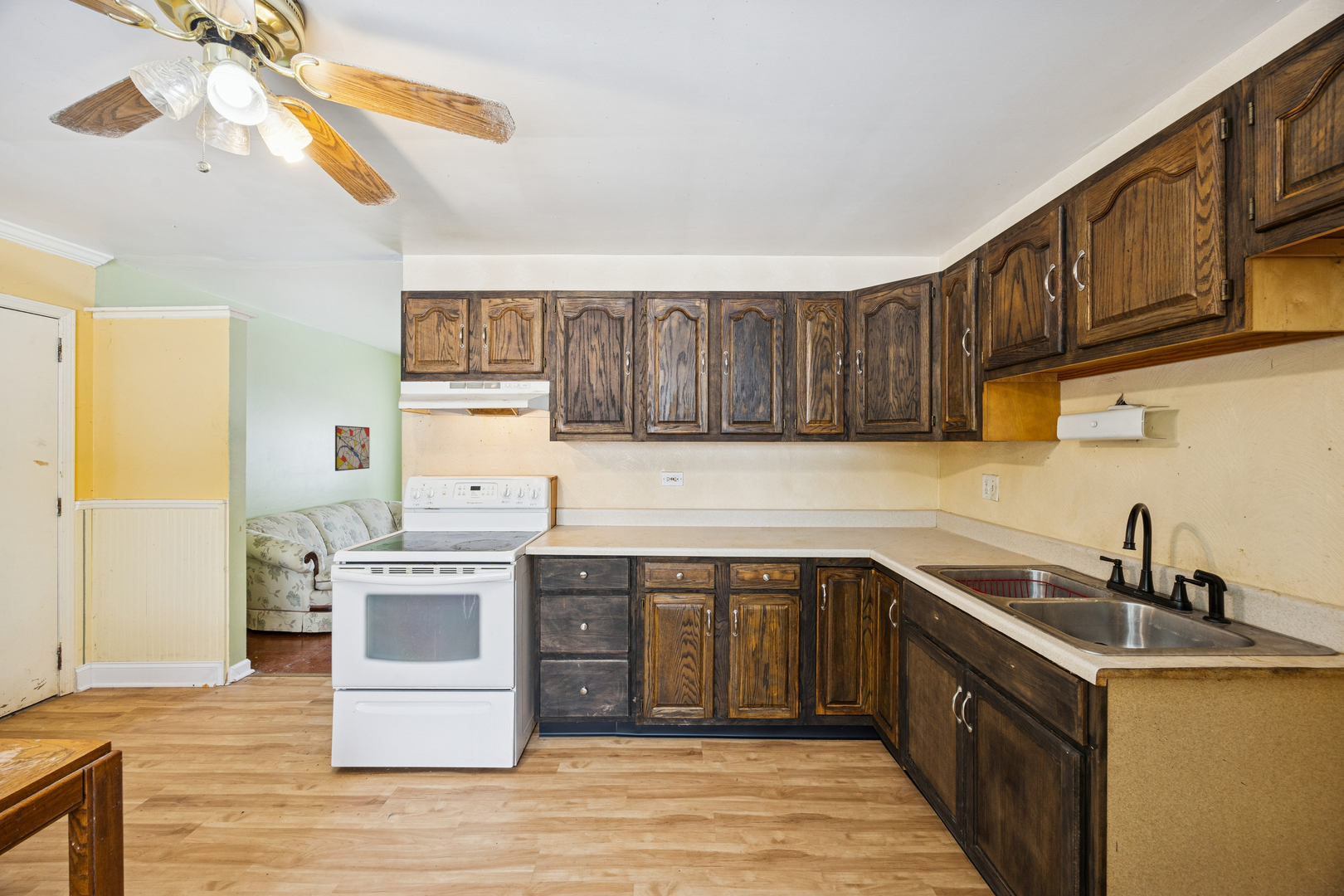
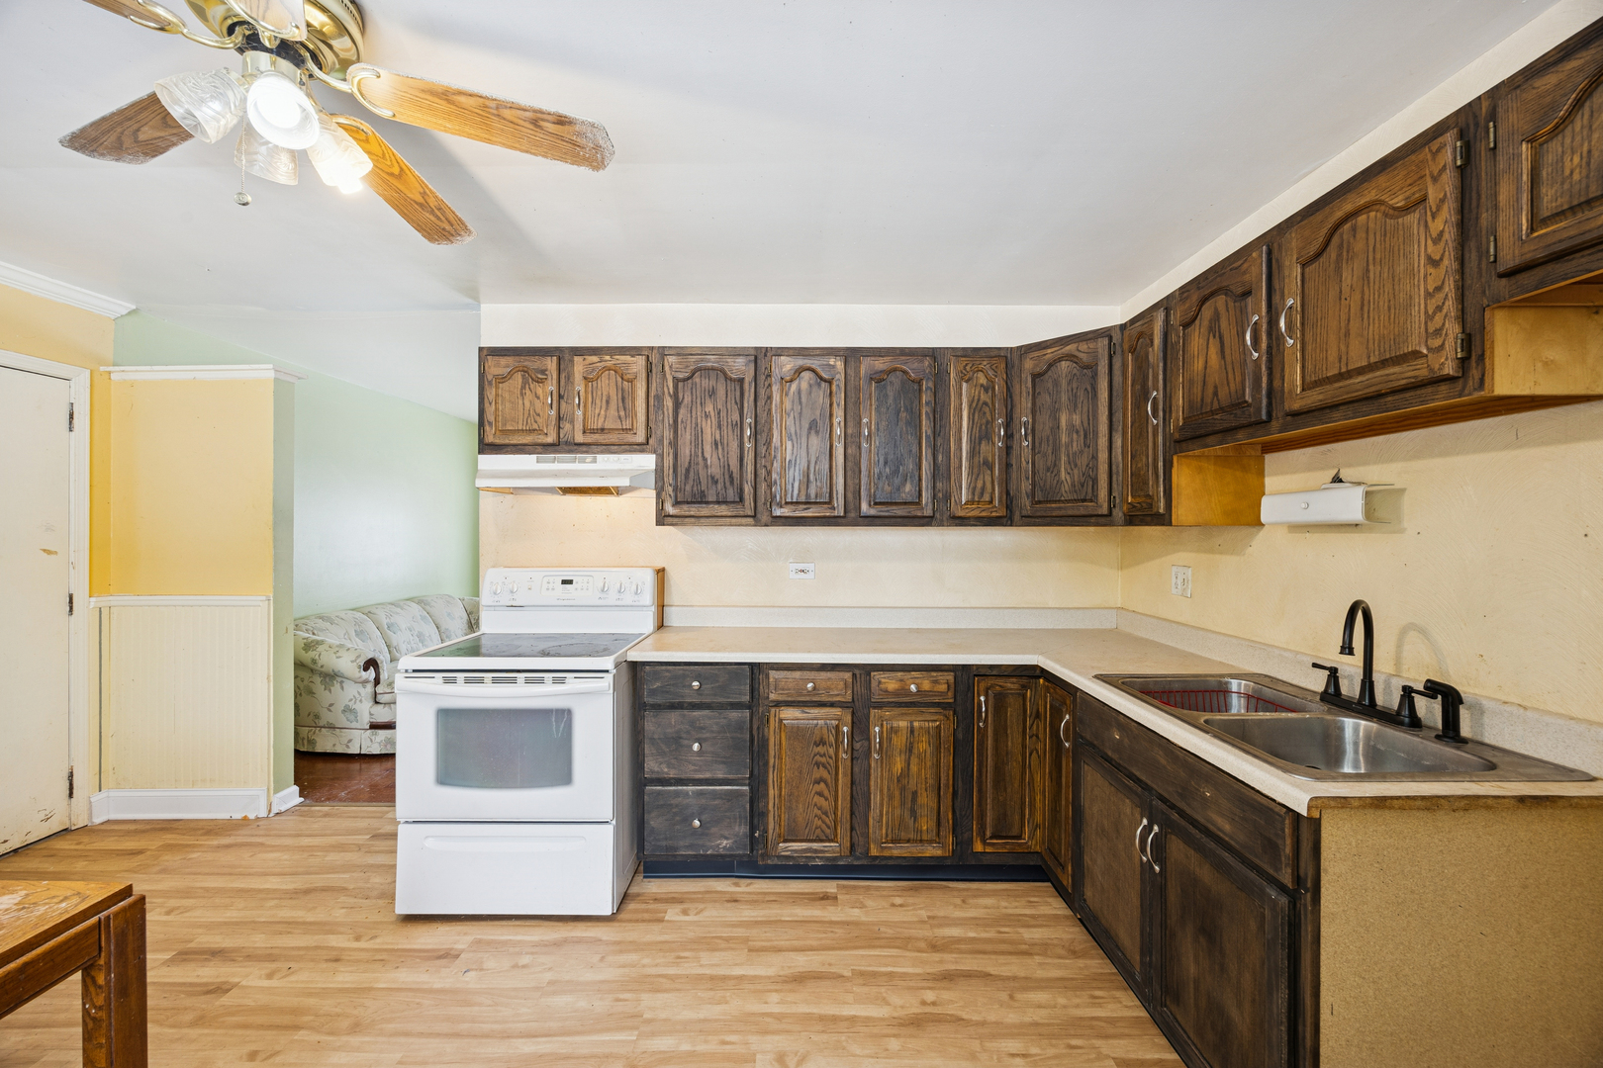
- wall art [334,425,370,472]
